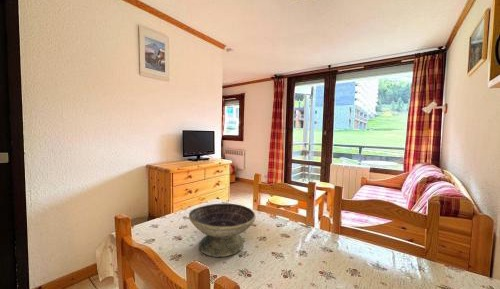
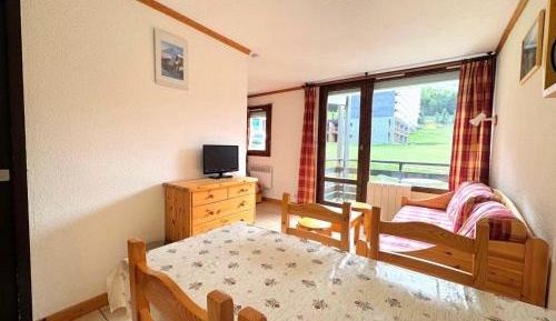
- decorative bowl [188,203,257,258]
